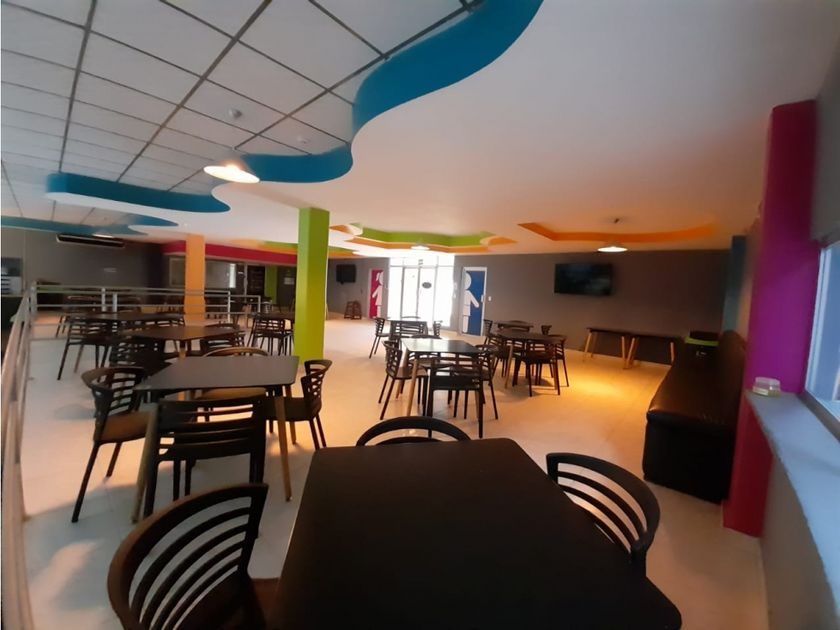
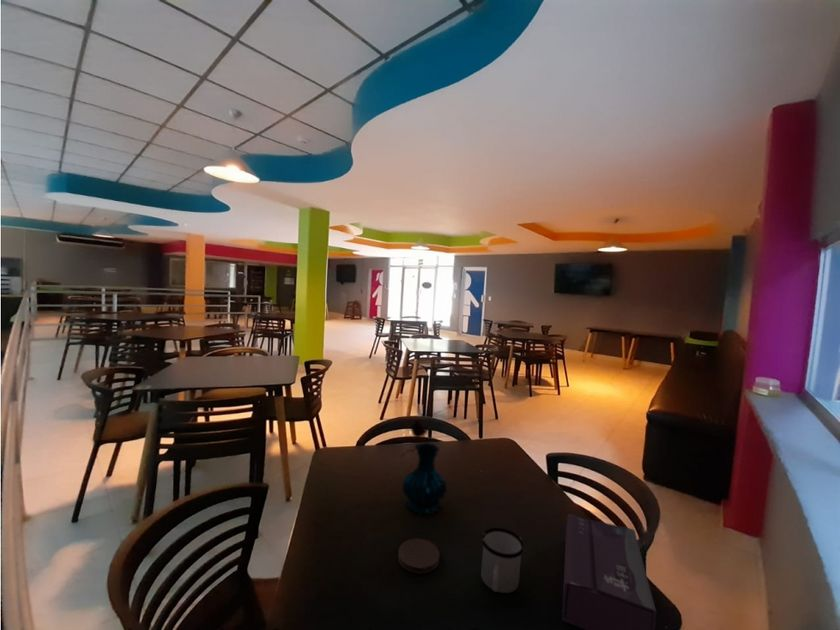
+ tissue box [561,513,658,630]
+ mug [480,527,525,594]
+ vase [399,420,448,516]
+ coaster [397,538,441,575]
